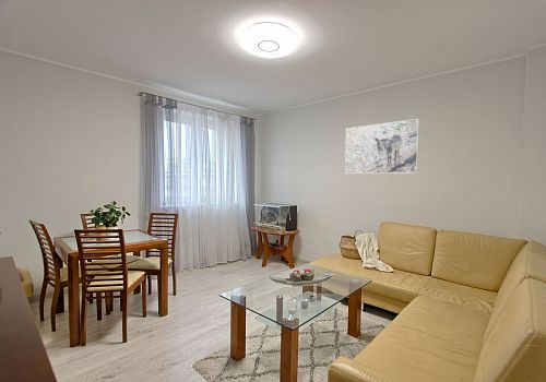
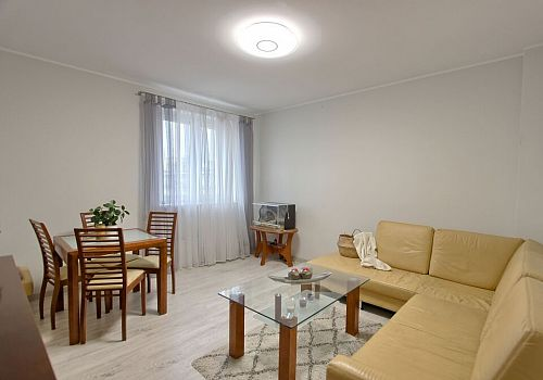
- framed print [344,118,420,175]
